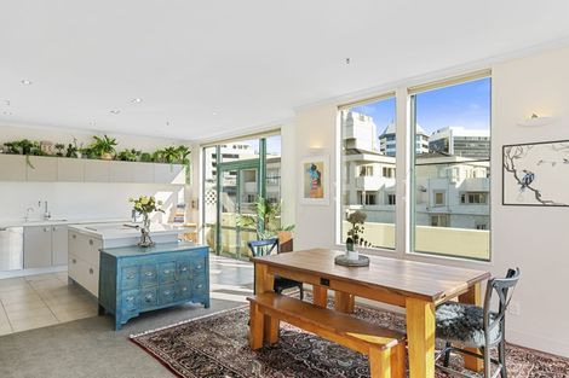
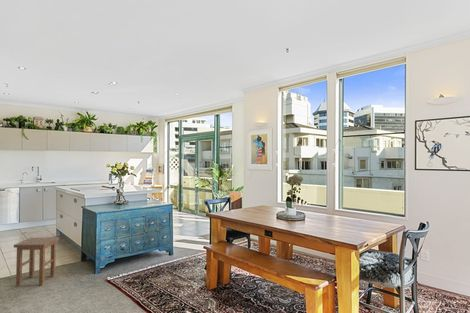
+ stool [13,236,60,287]
